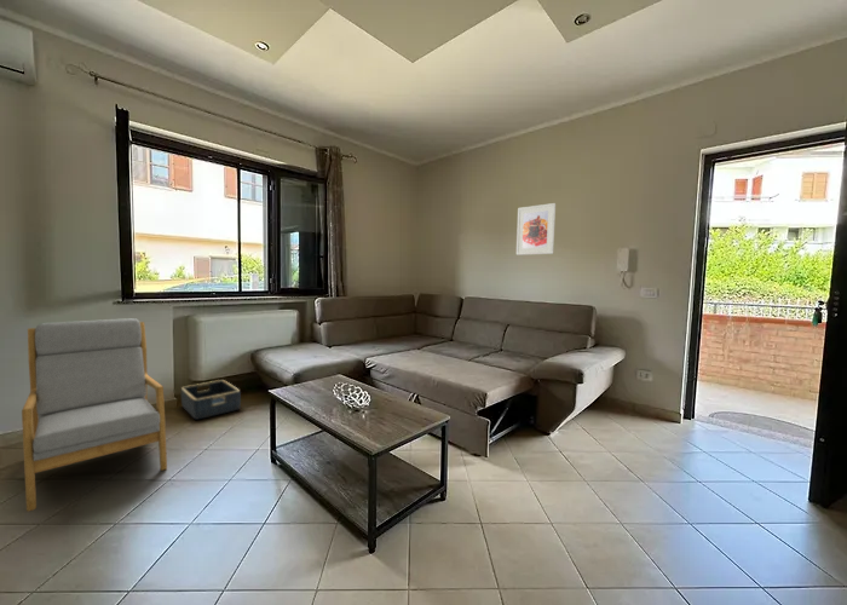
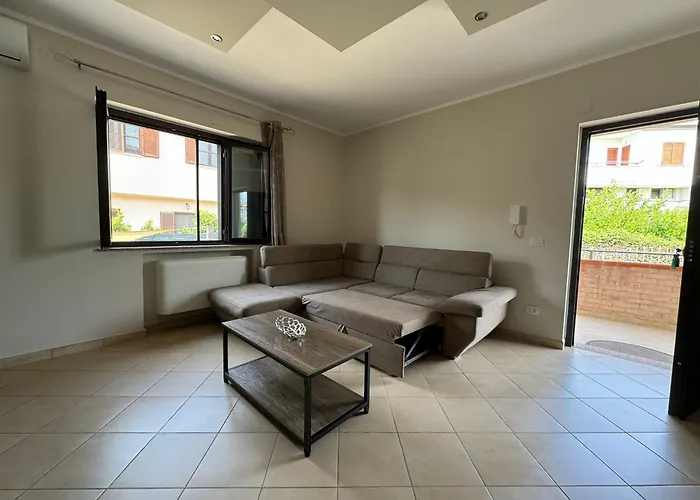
- basket [180,379,242,421]
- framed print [515,202,557,257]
- armchair [21,317,168,513]
